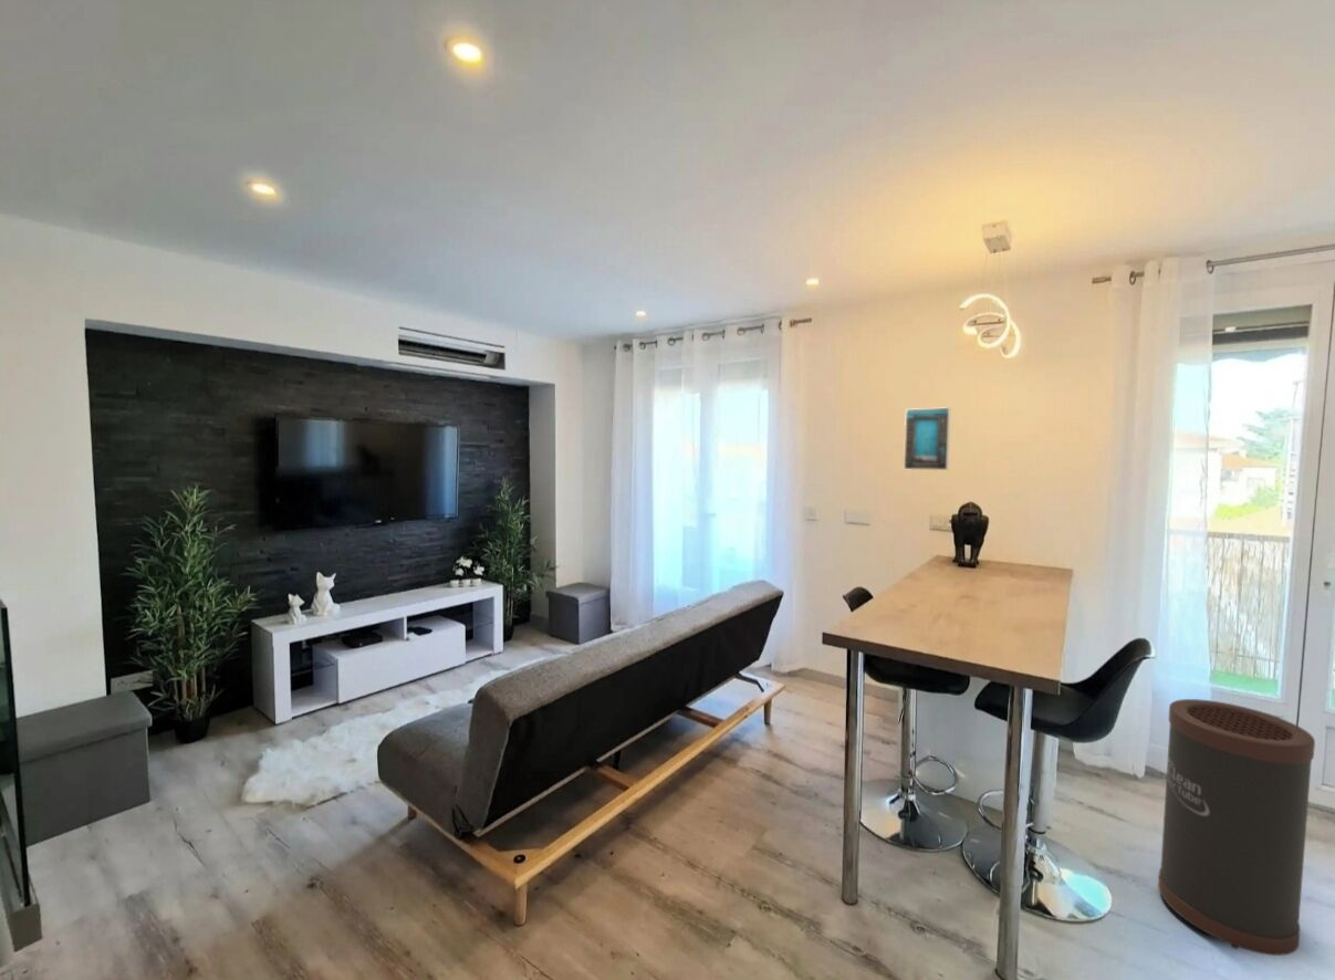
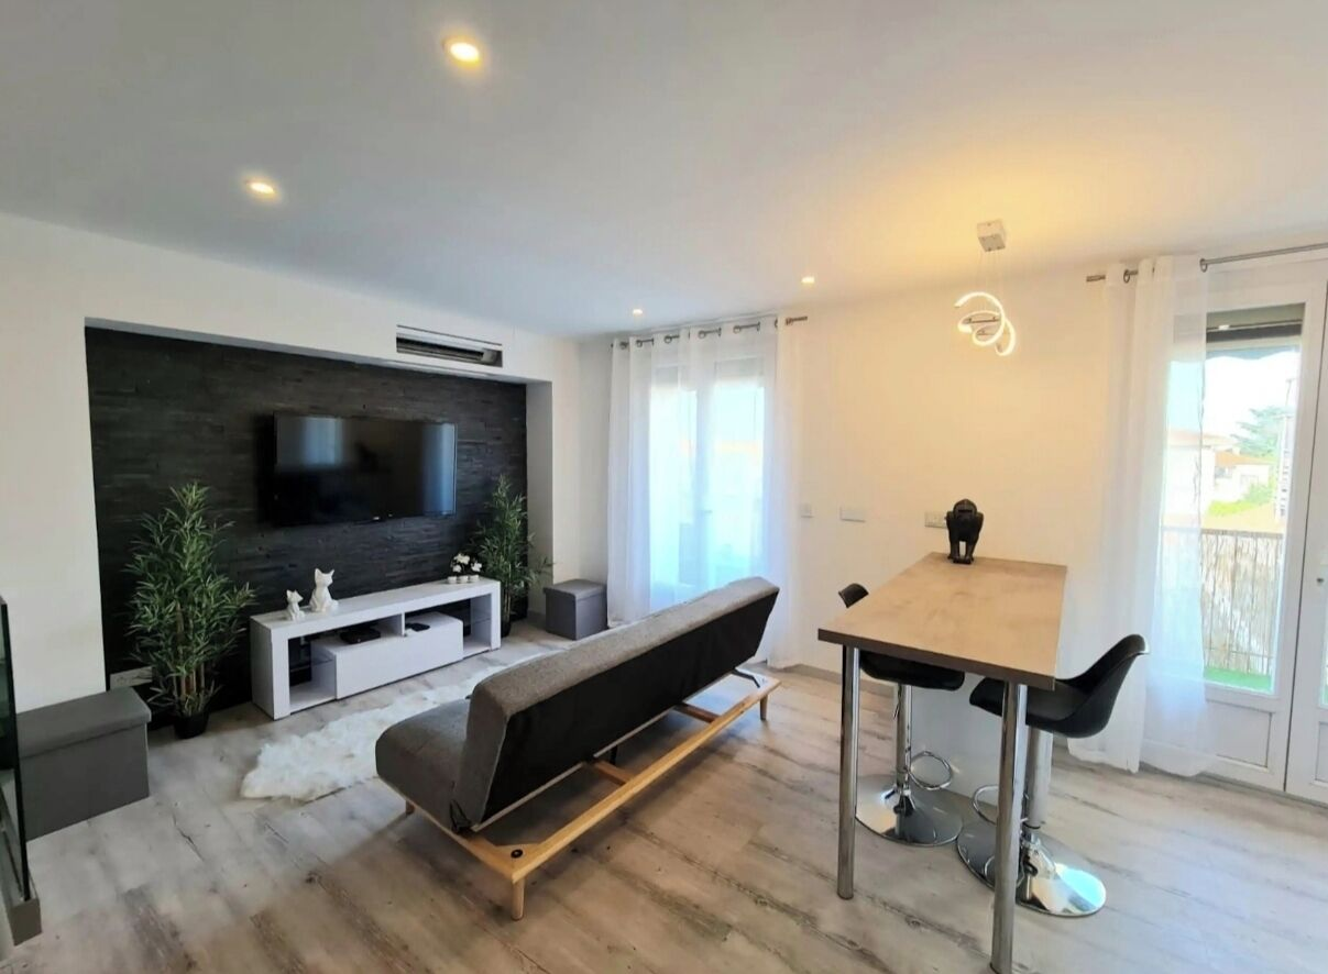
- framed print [903,406,951,471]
- trash can [1157,698,1316,957]
